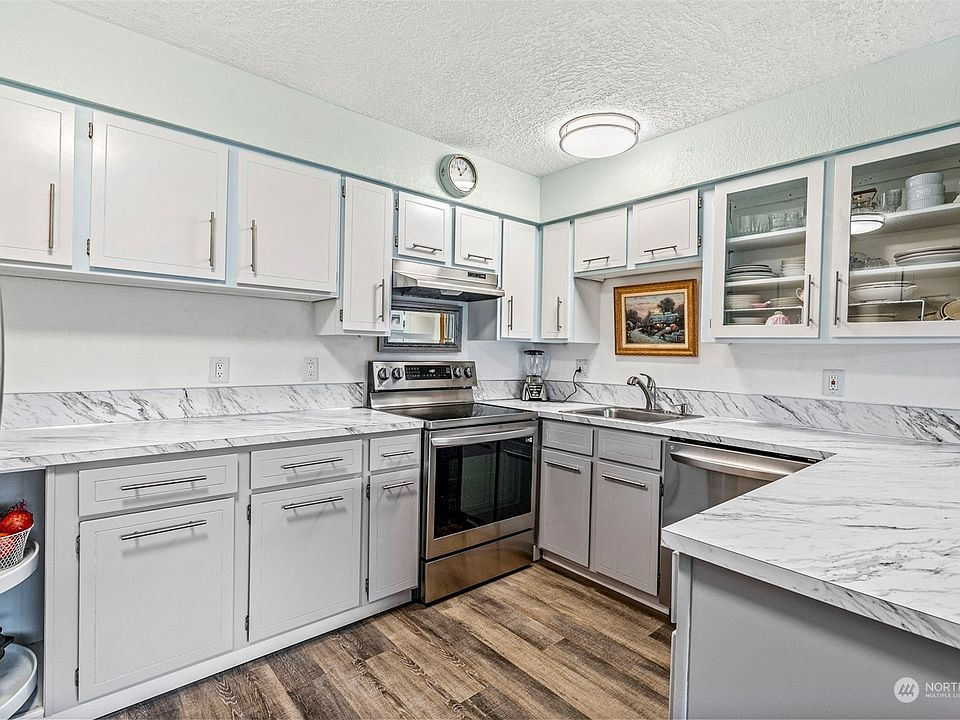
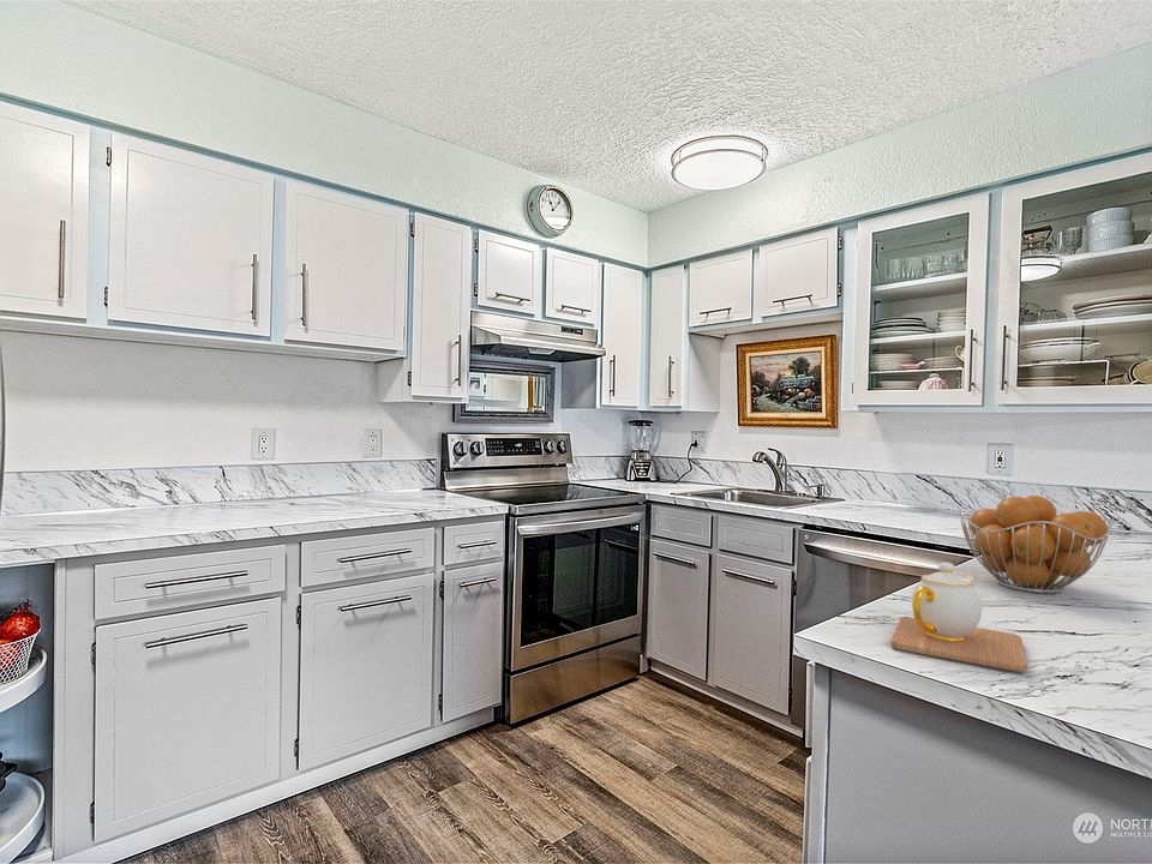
+ fruit basket [958,494,1114,594]
+ teapot [889,562,1028,673]
